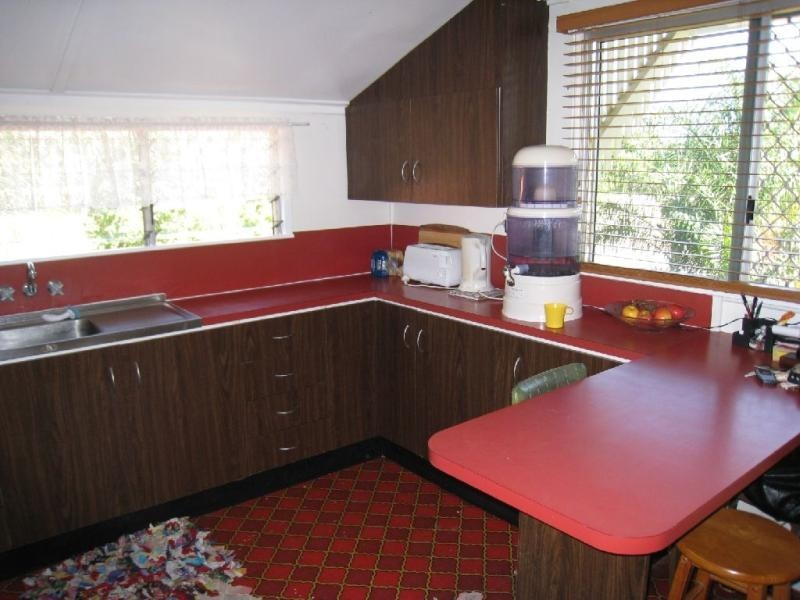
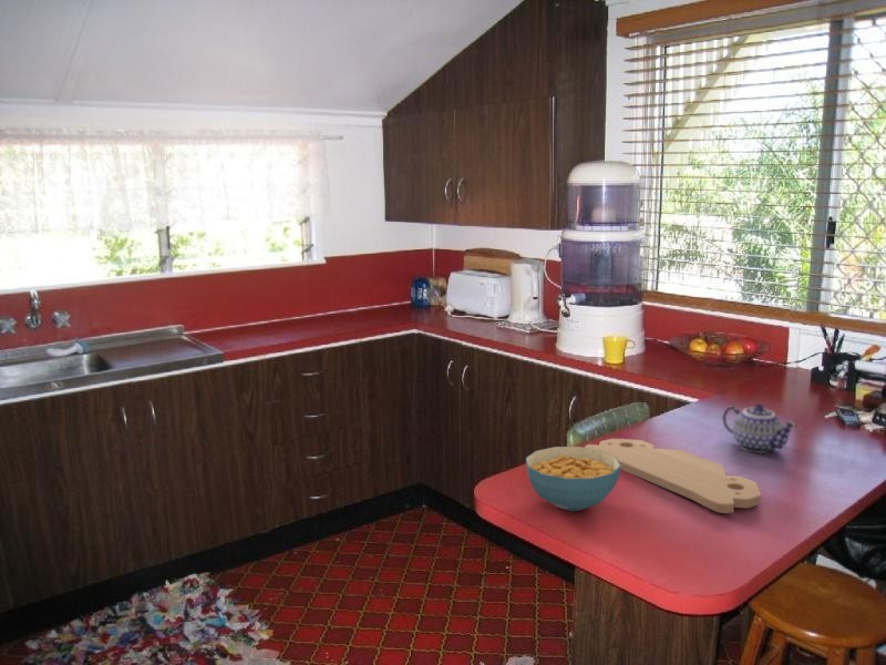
+ teapot [721,402,799,454]
+ cutting board [584,438,762,514]
+ cereal bowl [525,446,621,512]
